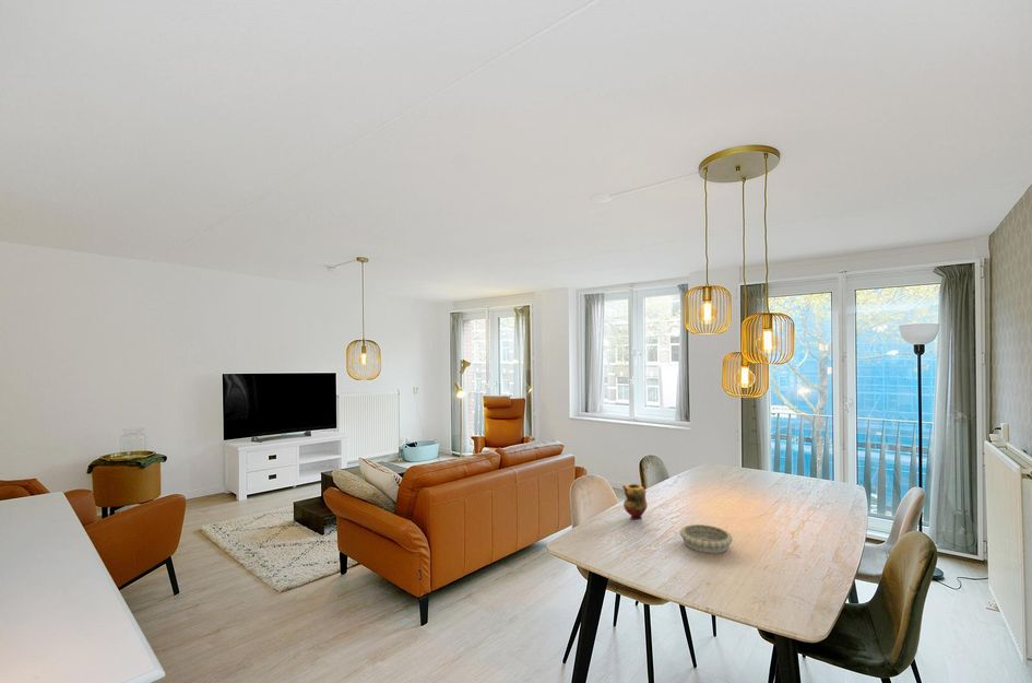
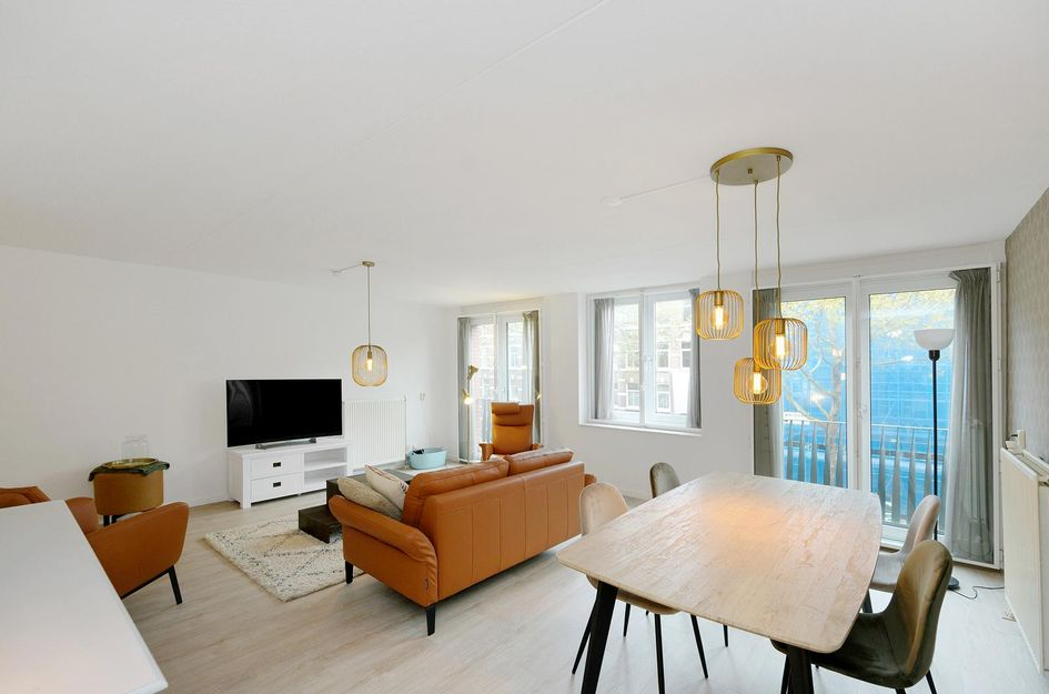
- teapot [621,483,649,521]
- decorative bowl [679,523,734,554]
